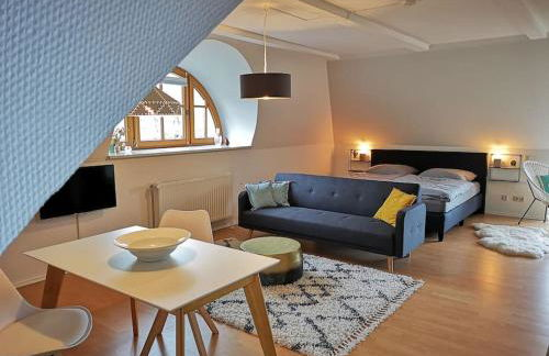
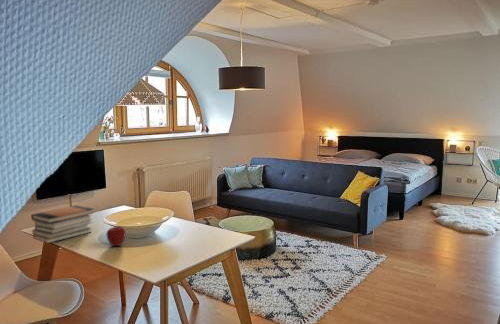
+ apple [106,225,126,247]
+ book stack [30,204,95,244]
